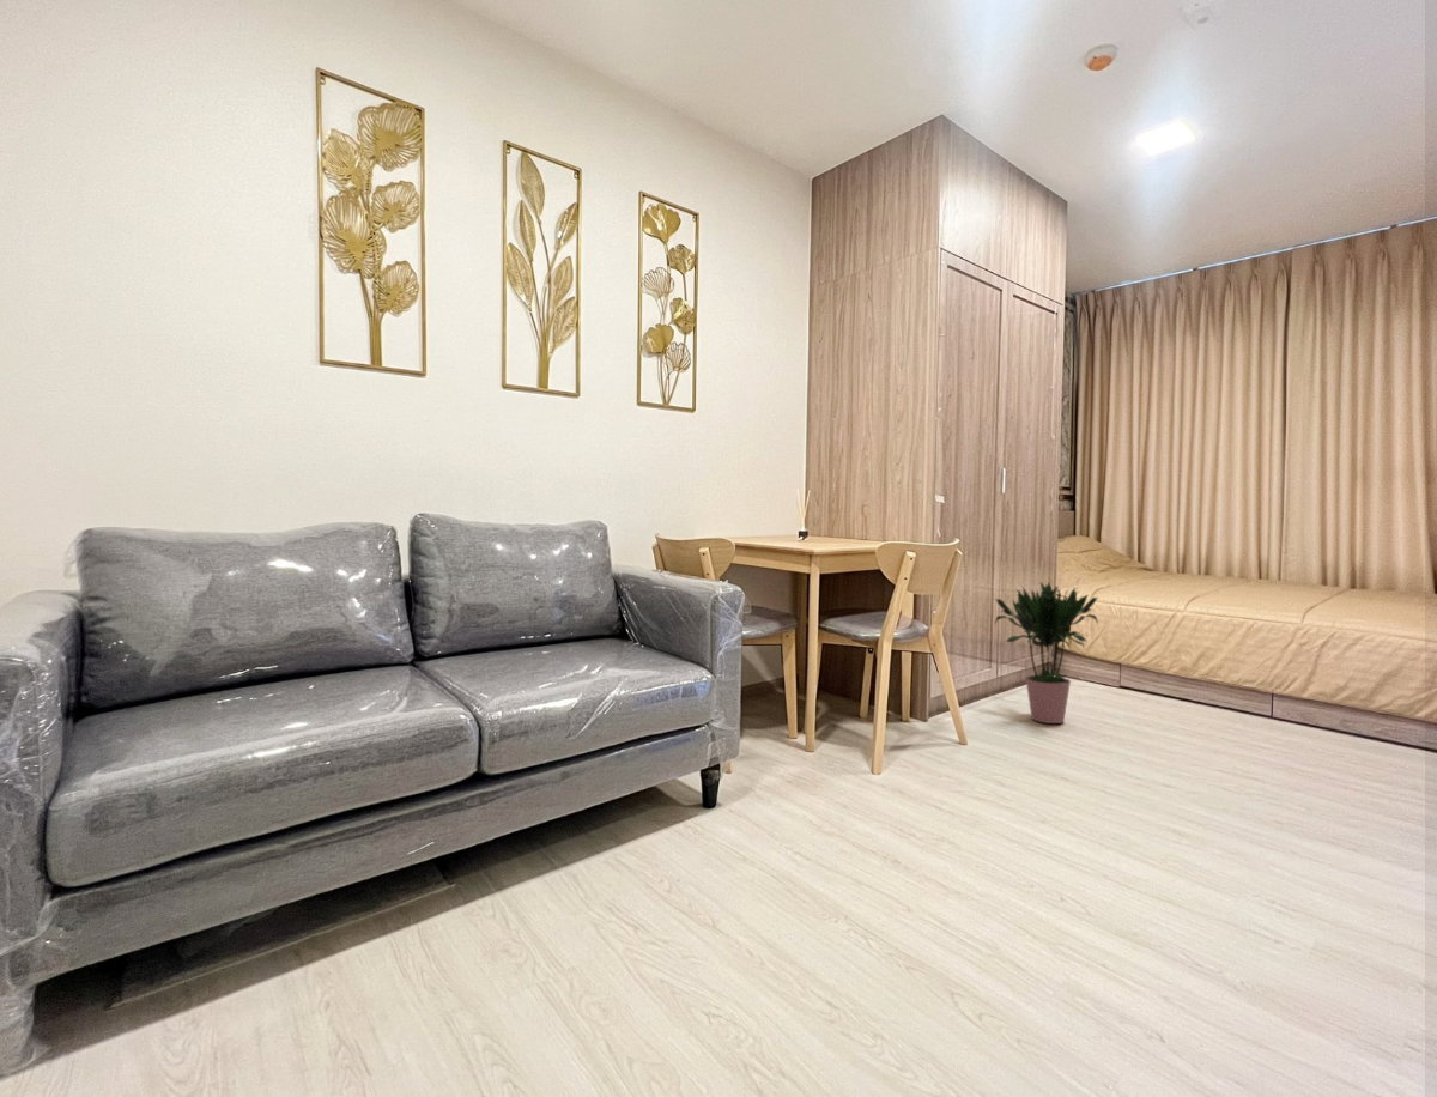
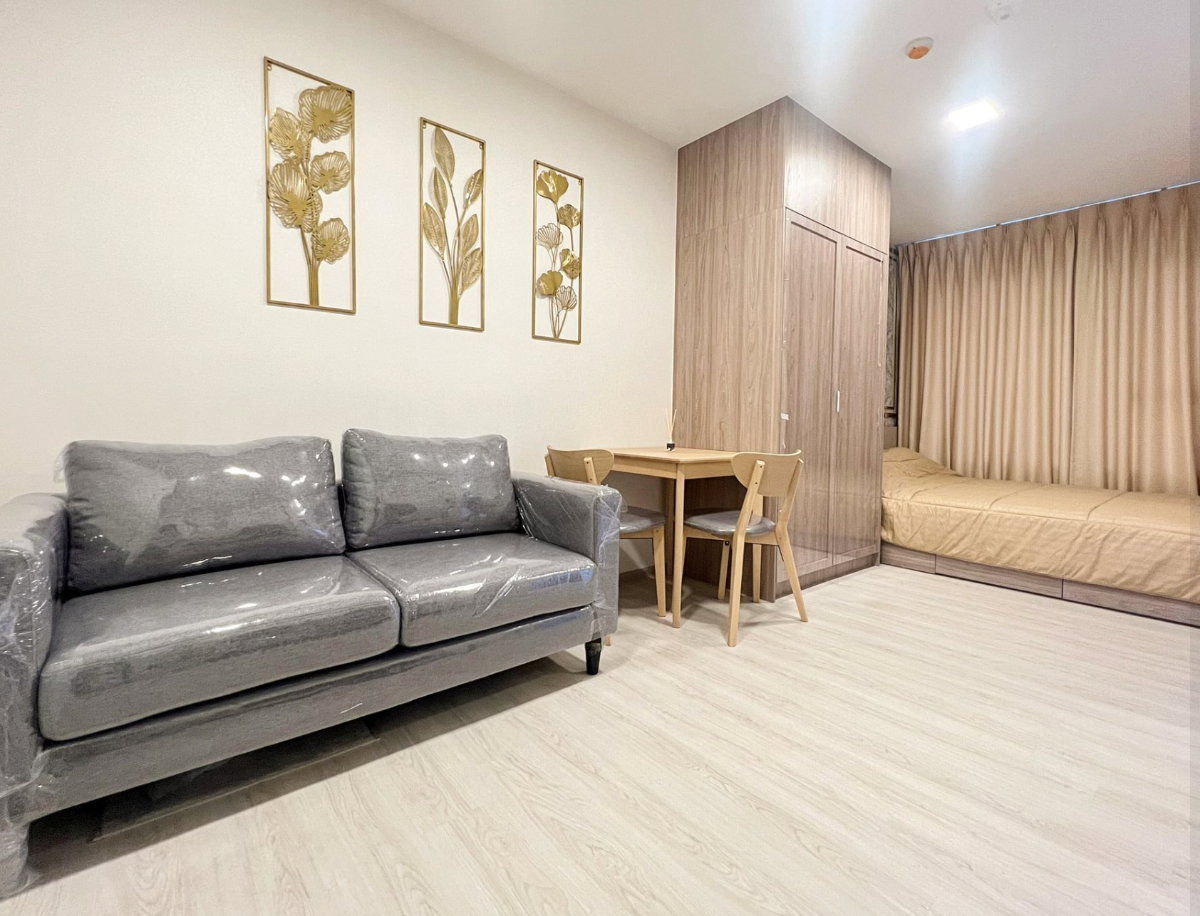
- potted plant [994,581,1101,725]
